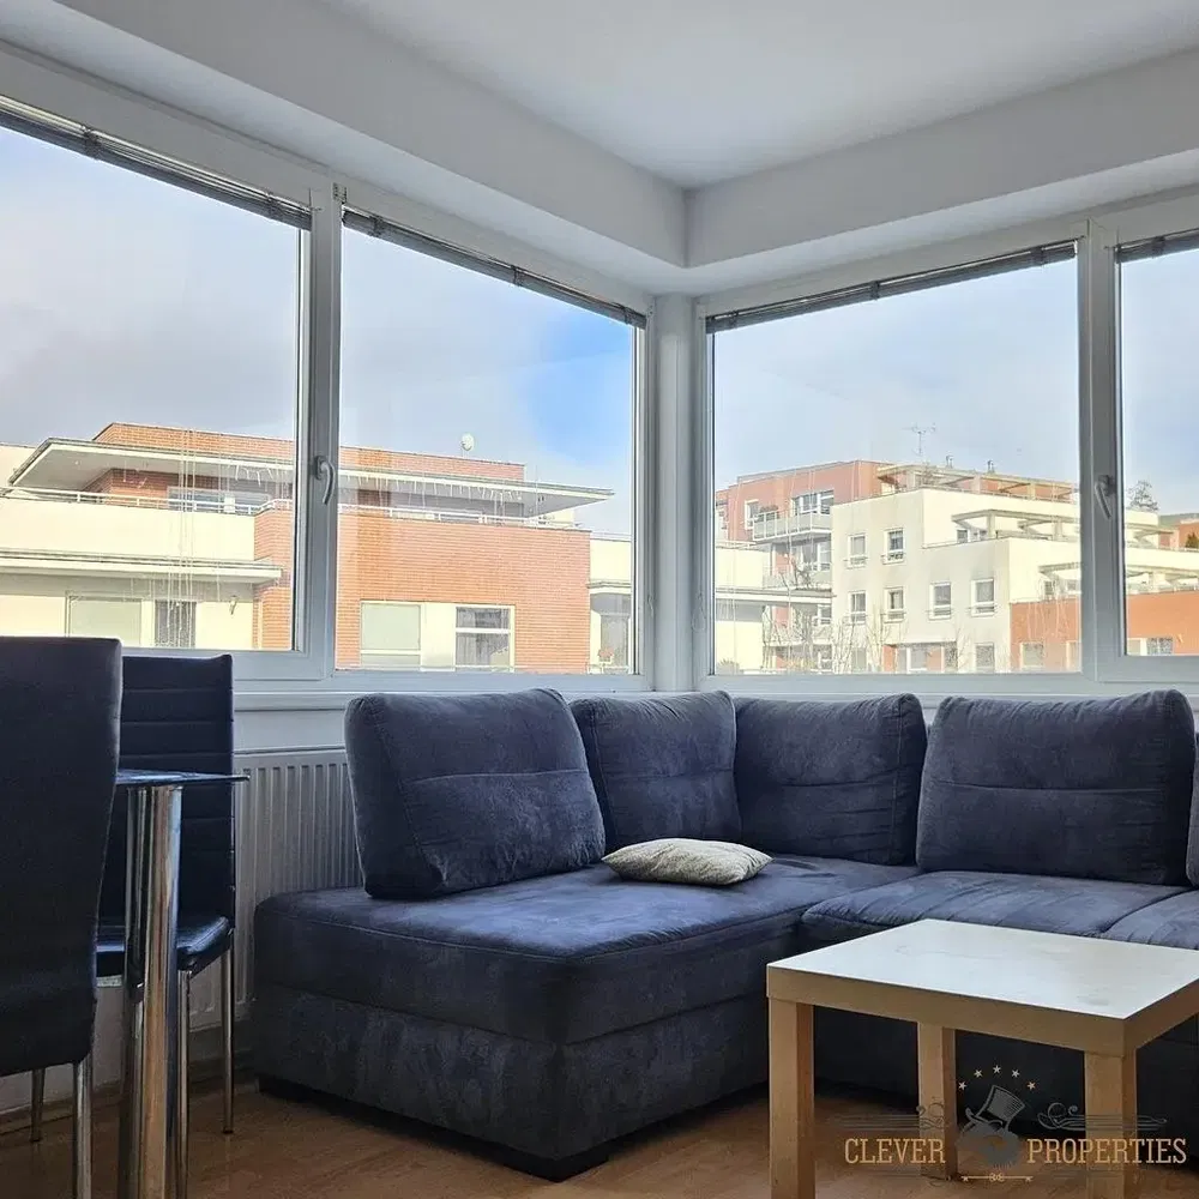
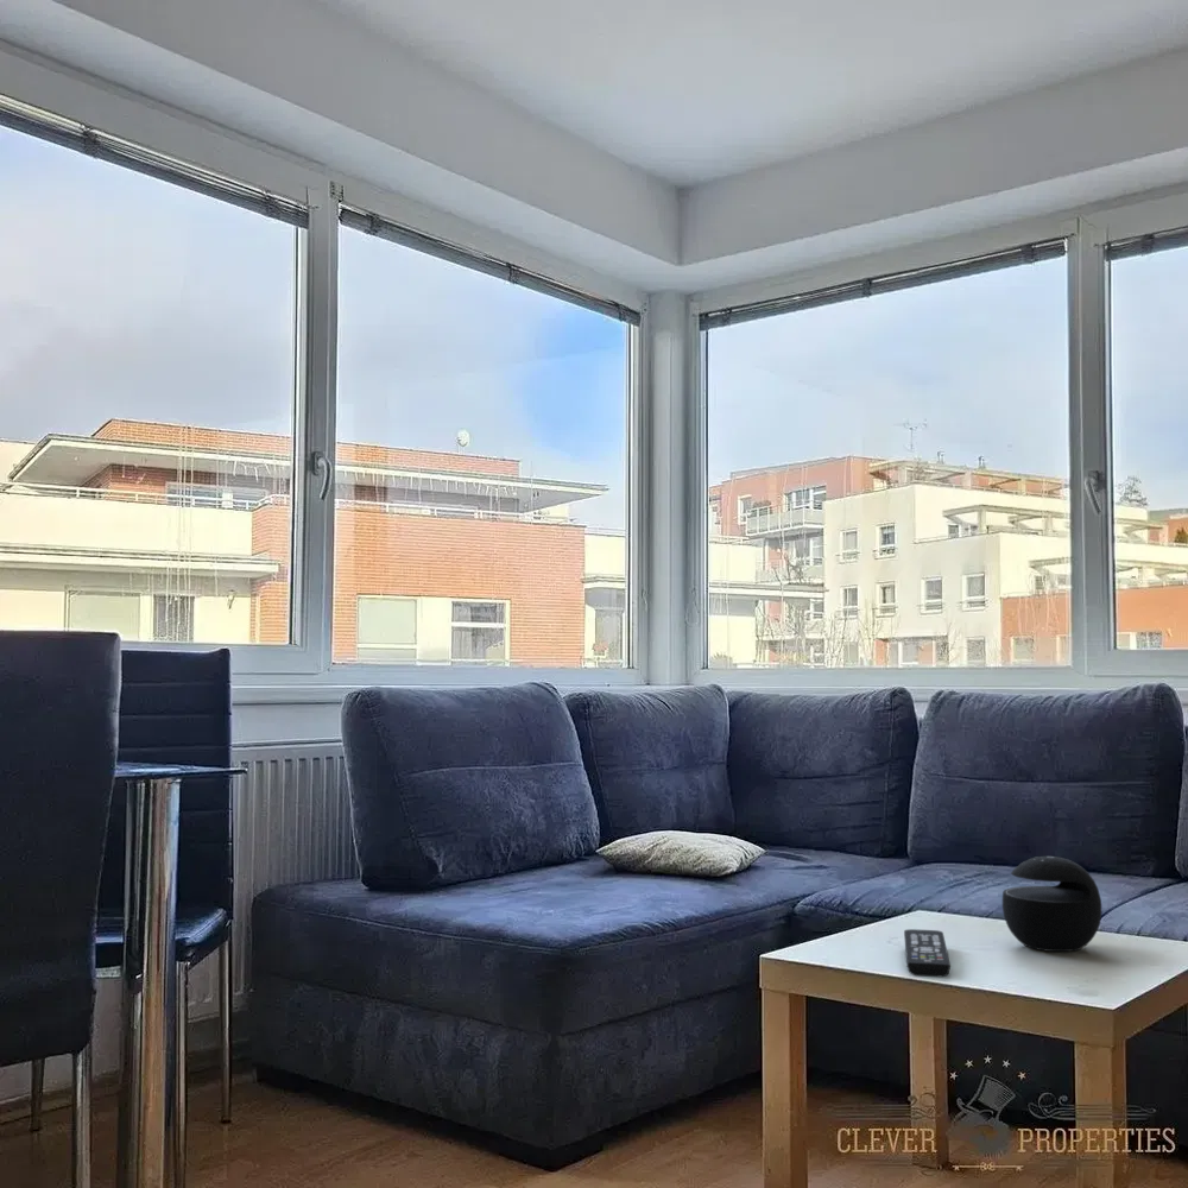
+ remote control [903,928,952,978]
+ speaker [1001,855,1102,953]
